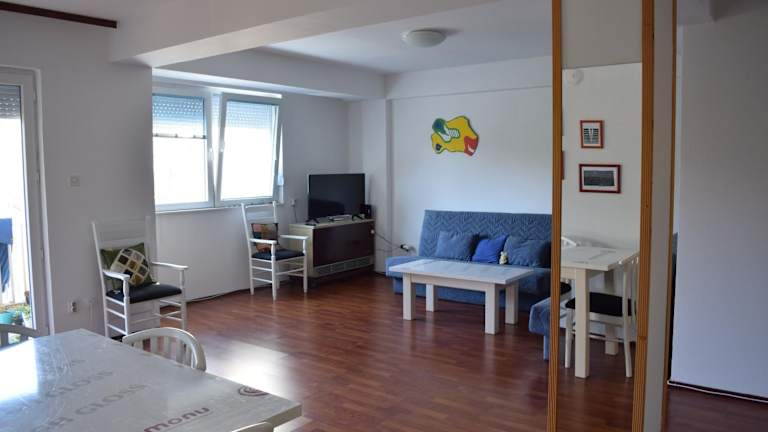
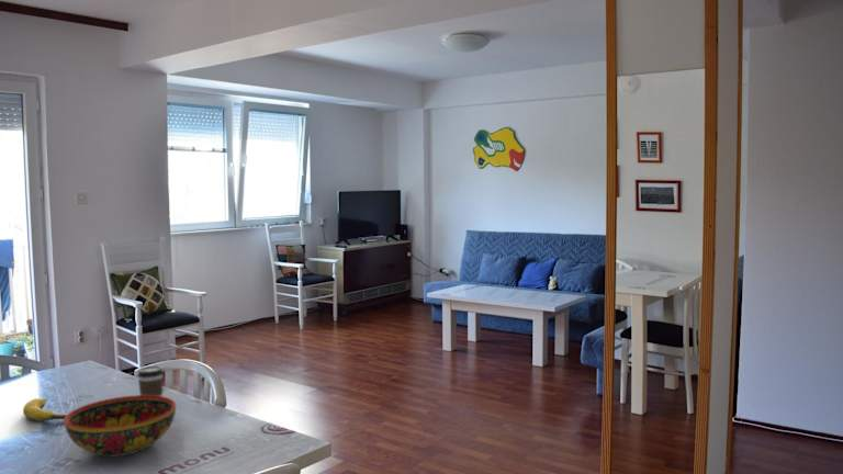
+ banana [22,397,67,422]
+ bowl [63,394,177,458]
+ coffee cup [136,364,165,396]
